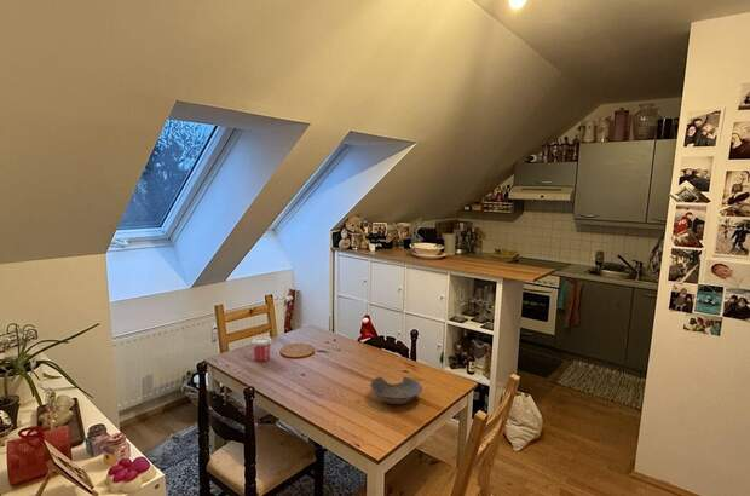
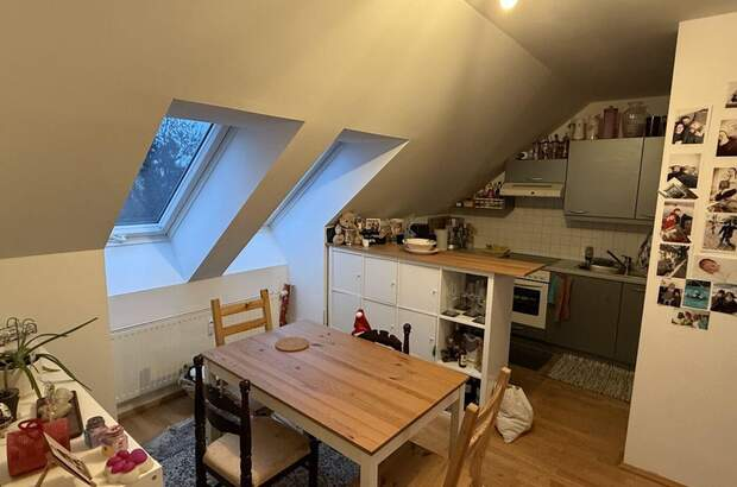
- cup [250,336,273,362]
- bowl [369,375,423,405]
